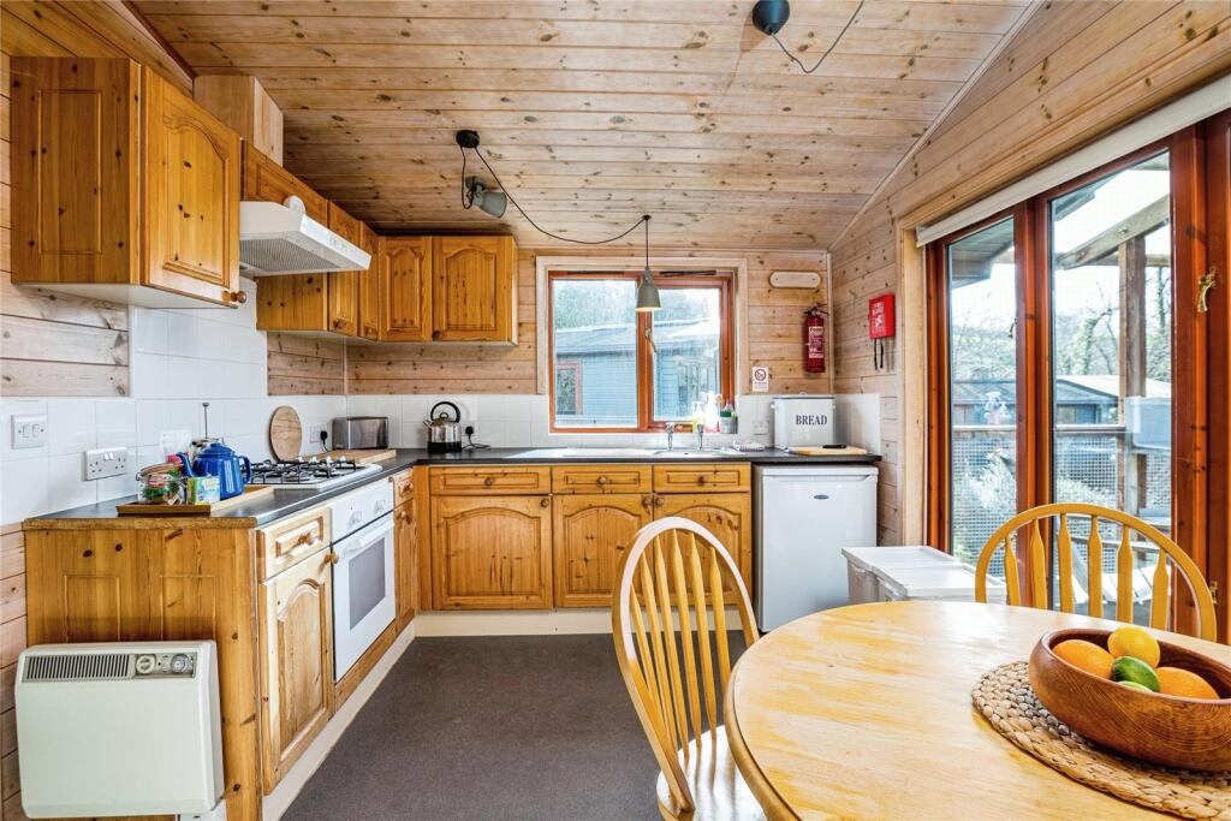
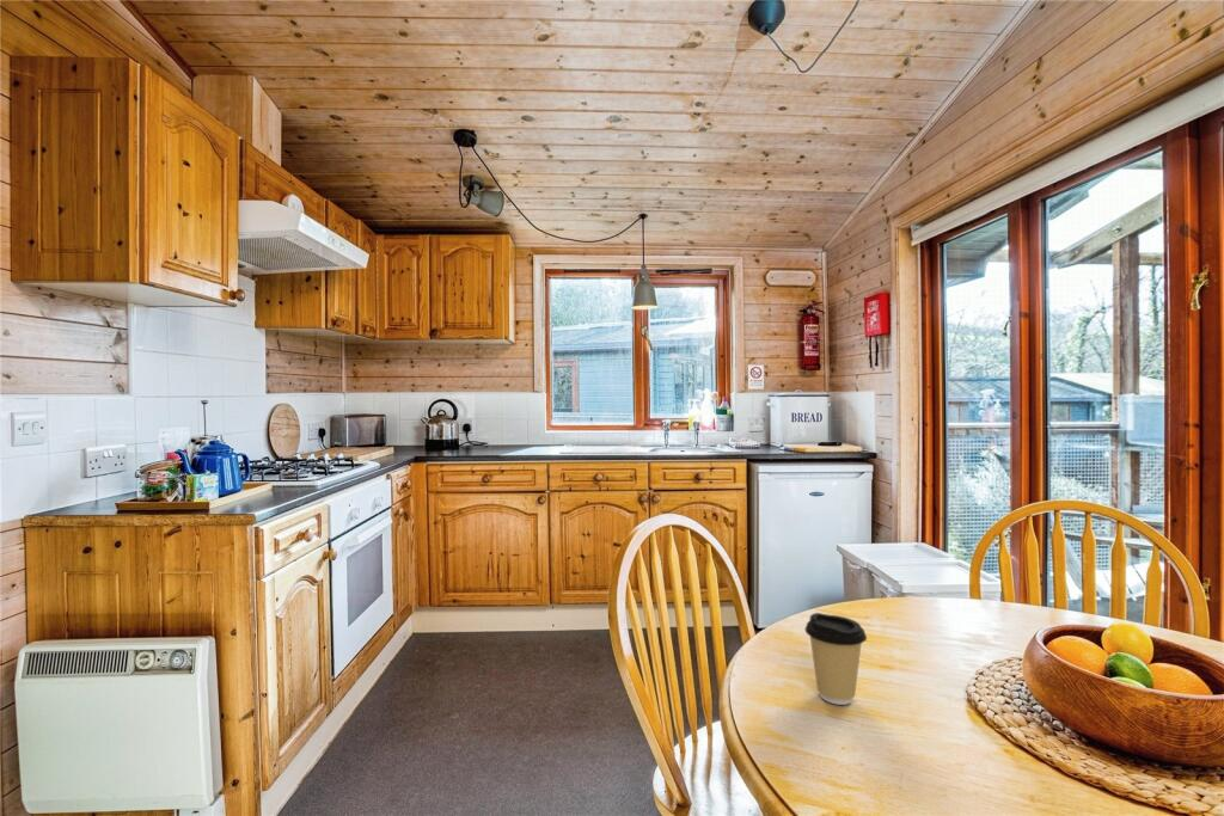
+ coffee cup [804,612,868,706]
